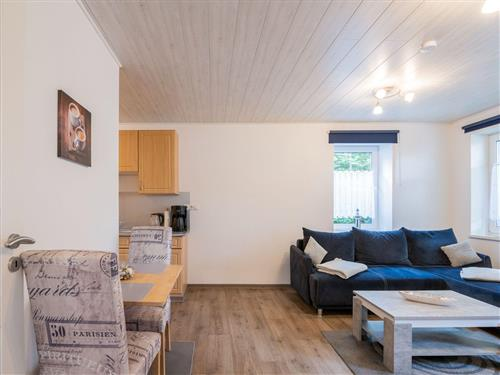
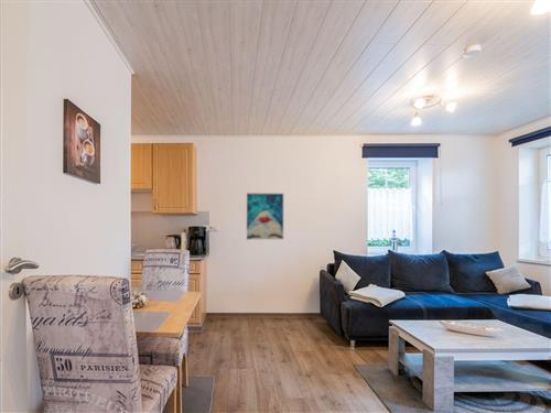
+ wall art [246,193,284,240]
